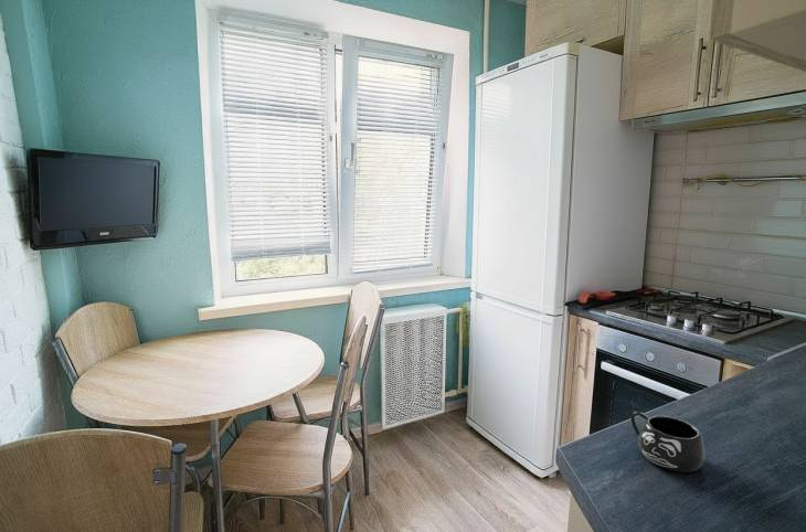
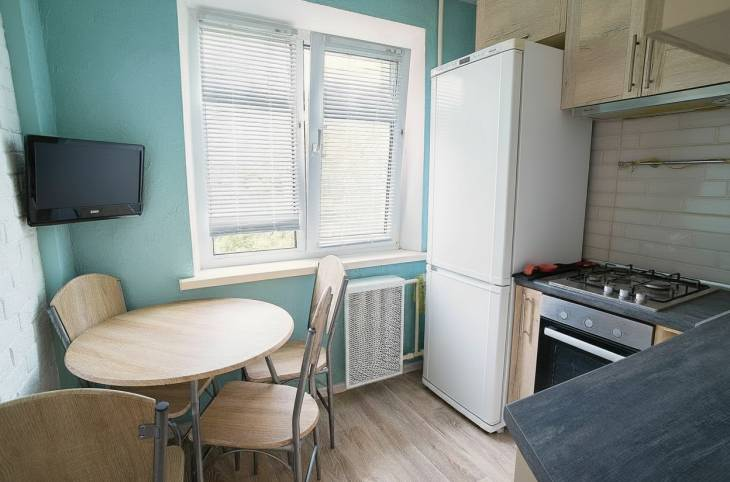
- mug [629,411,706,474]
